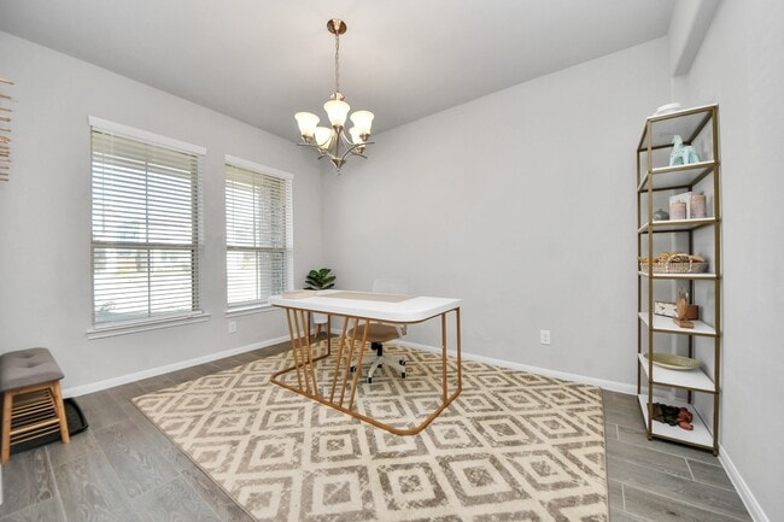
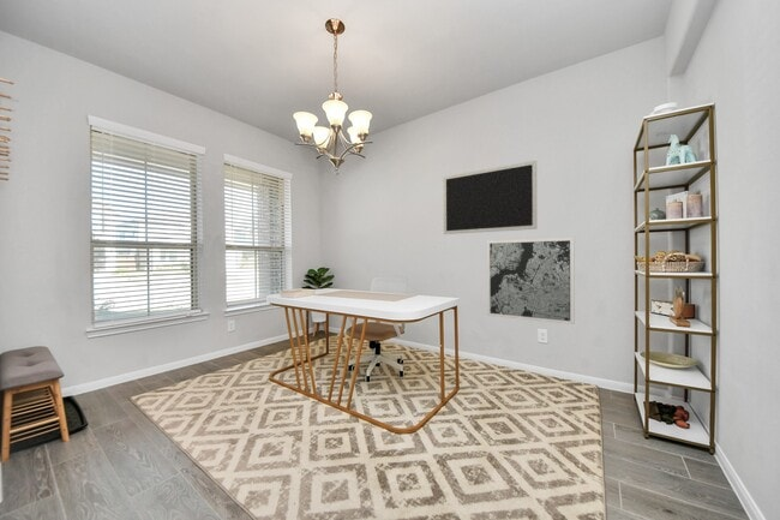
+ wall art [486,237,576,325]
+ chalkboard [443,160,538,235]
